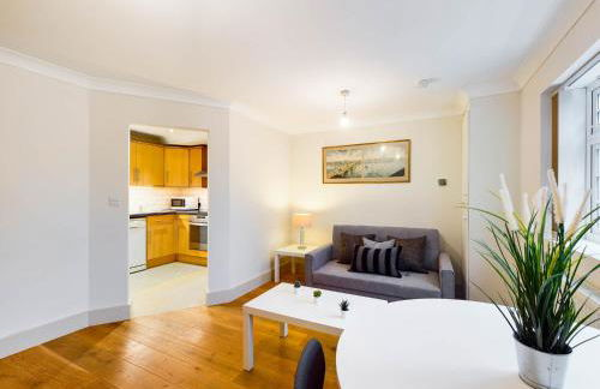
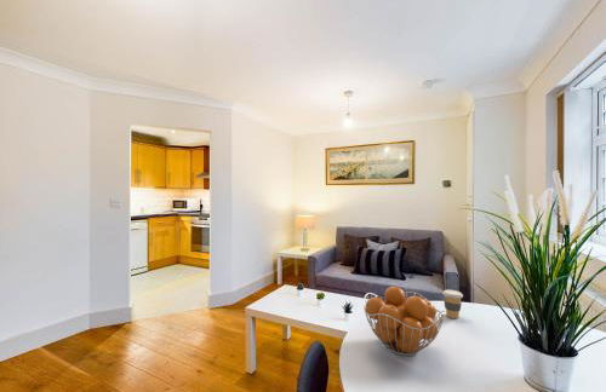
+ fruit basket [362,286,446,357]
+ coffee cup [441,289,464,319]
